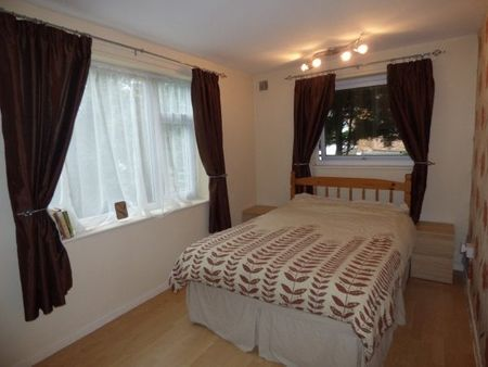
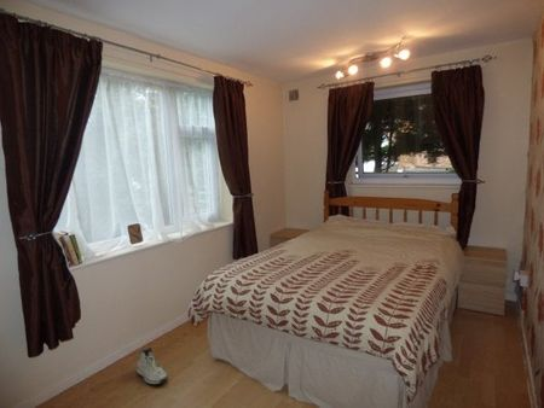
+ sneaker [135,346,169,386]
